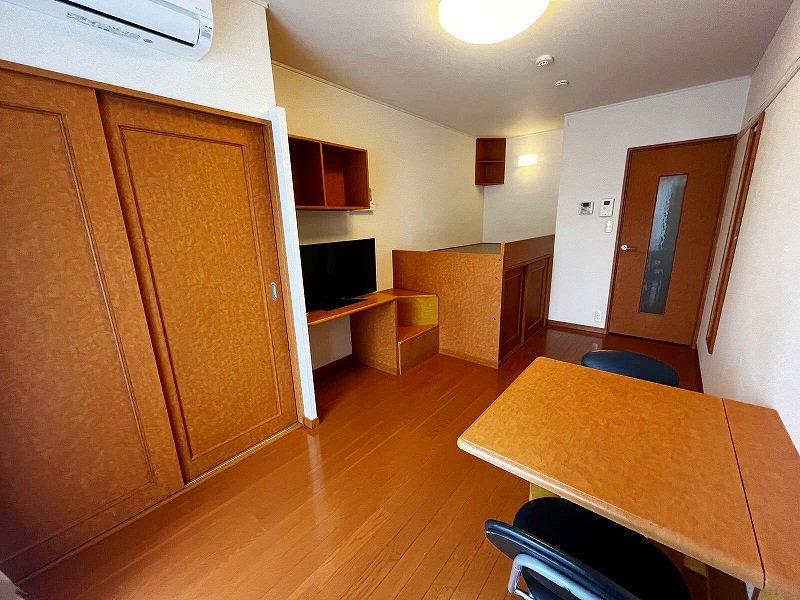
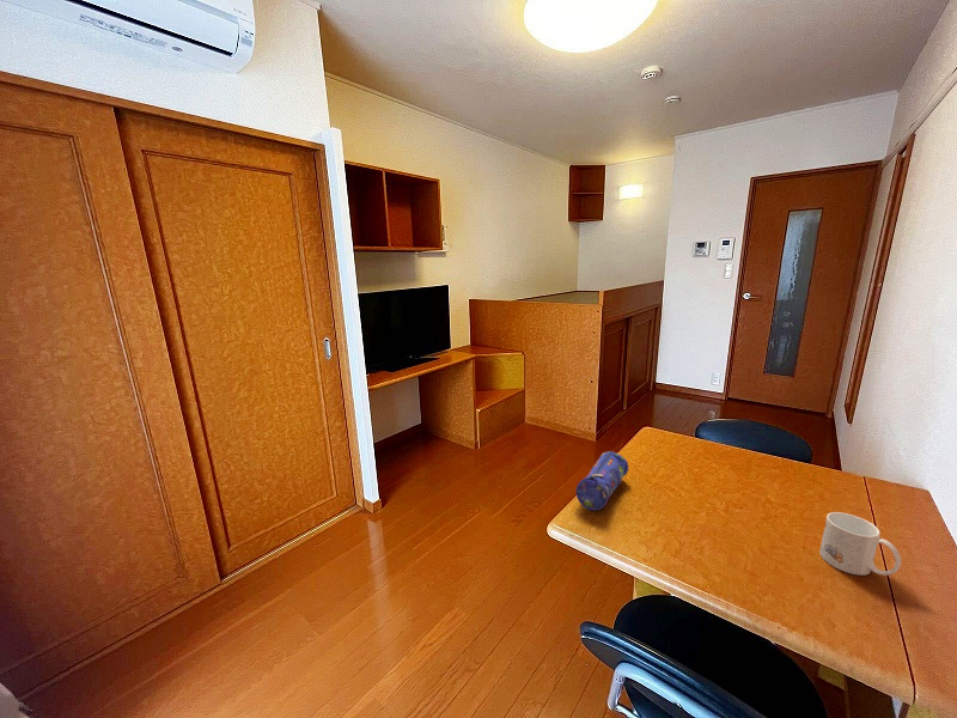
+ mug [818,511,902,577]
+ pencil case [575,450,629,511]
